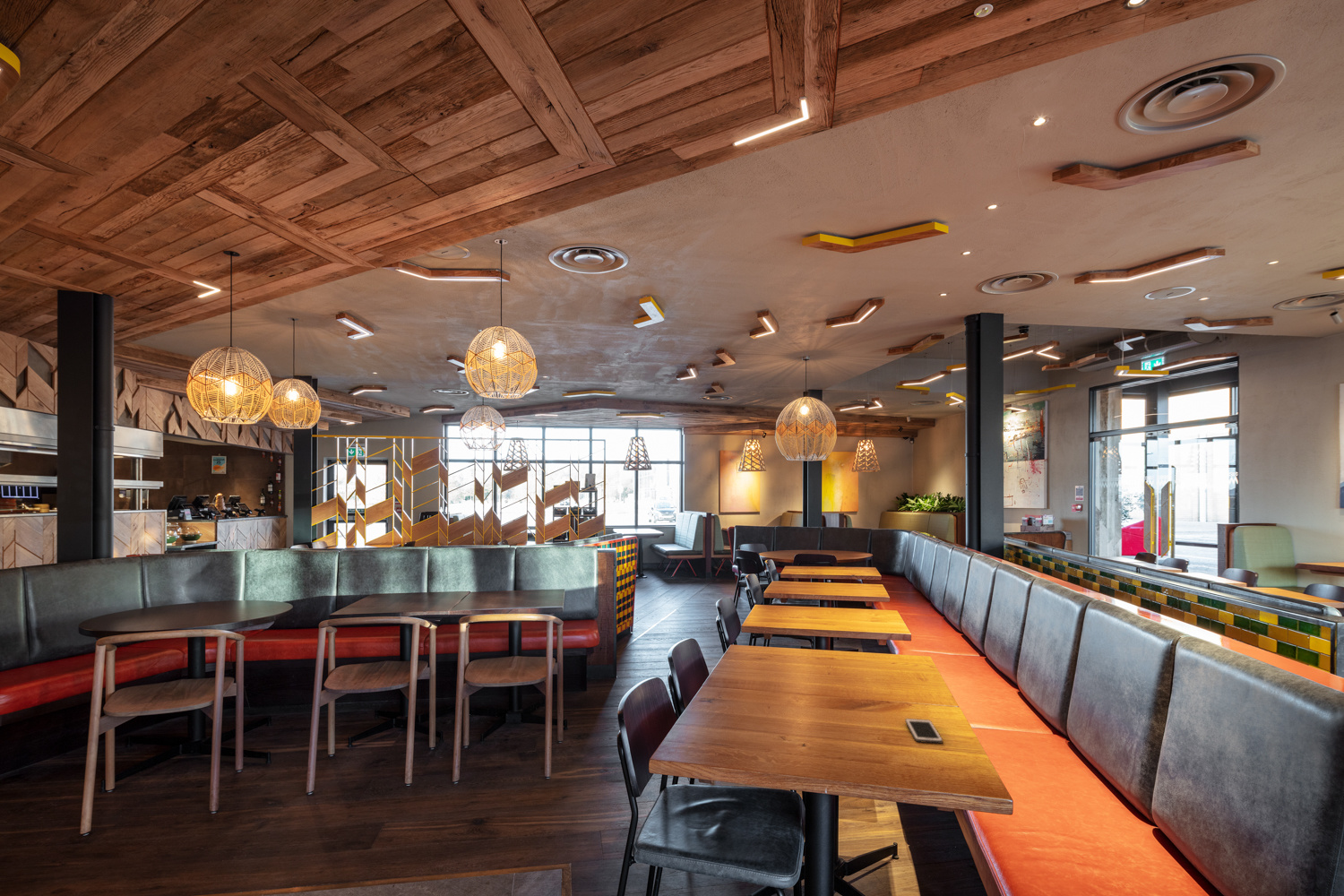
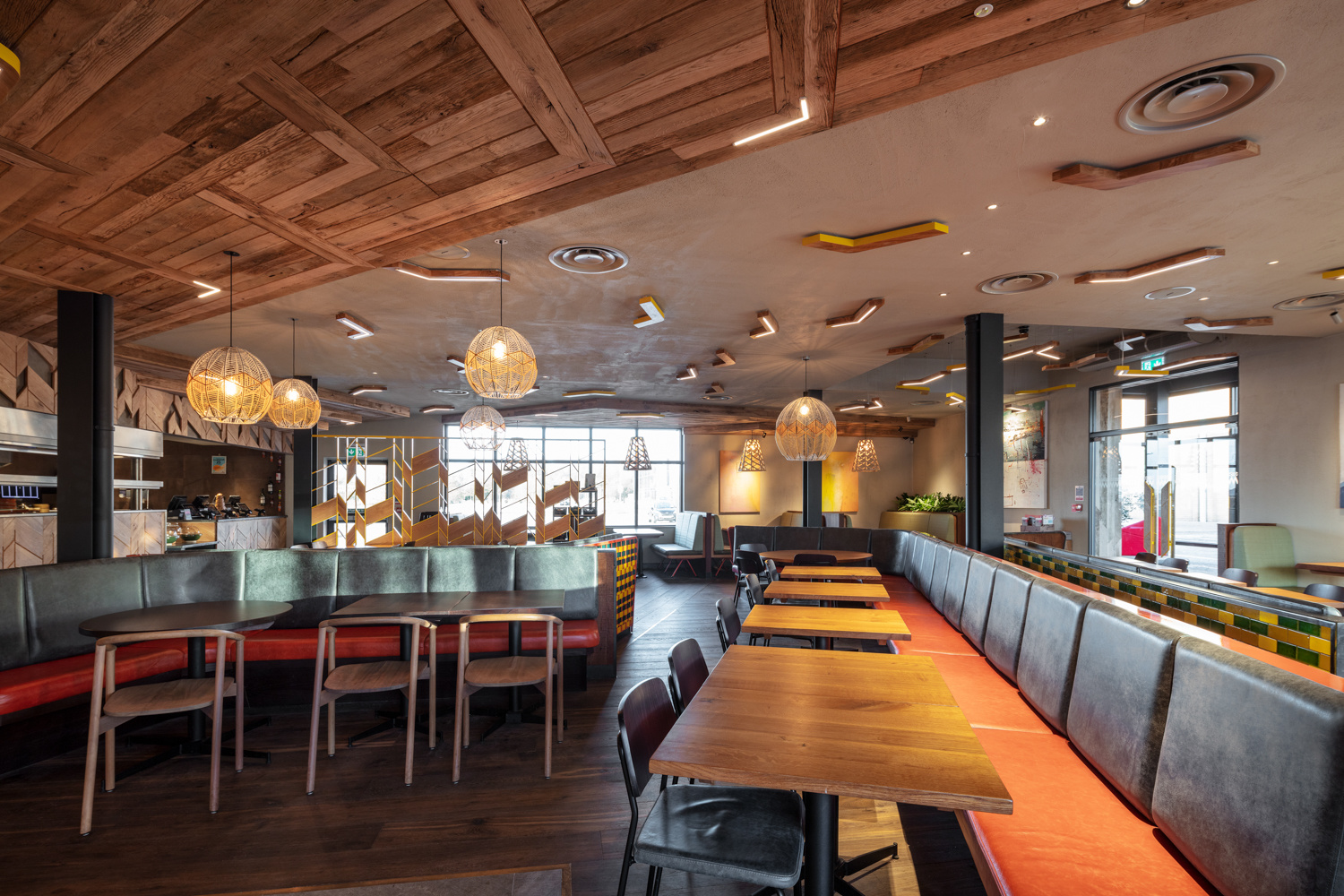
- cell phone [904,718,943,745]
